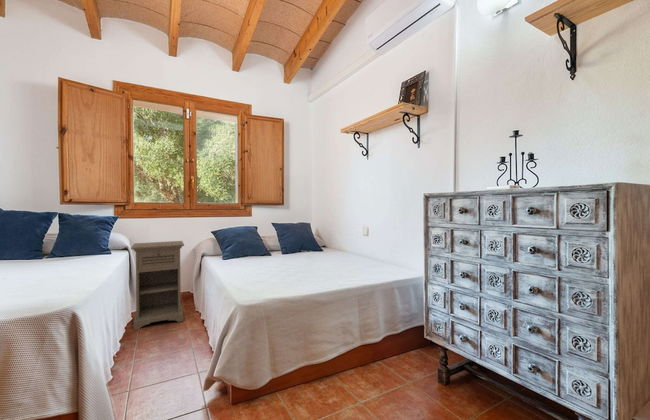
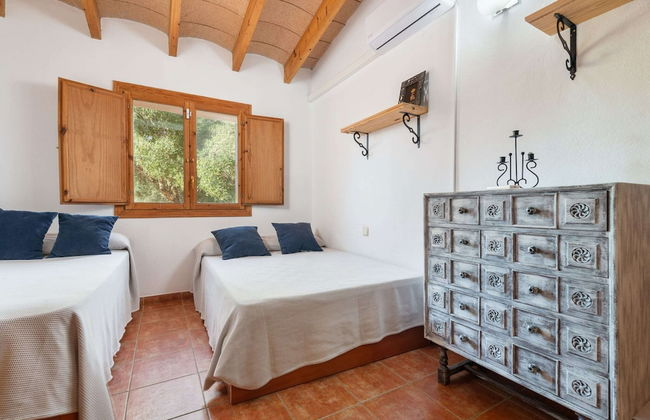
- nightstand [130,240,185,330]
